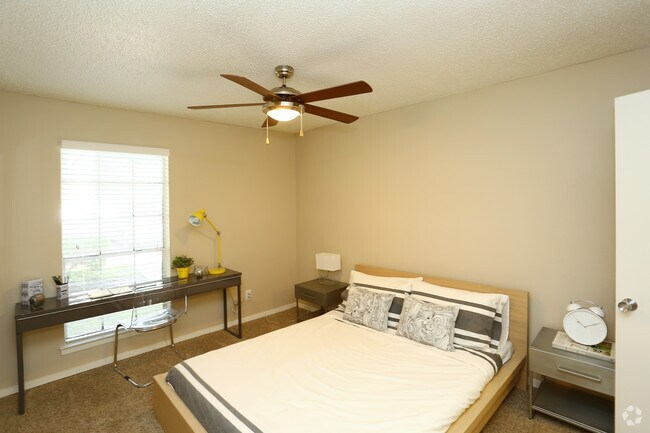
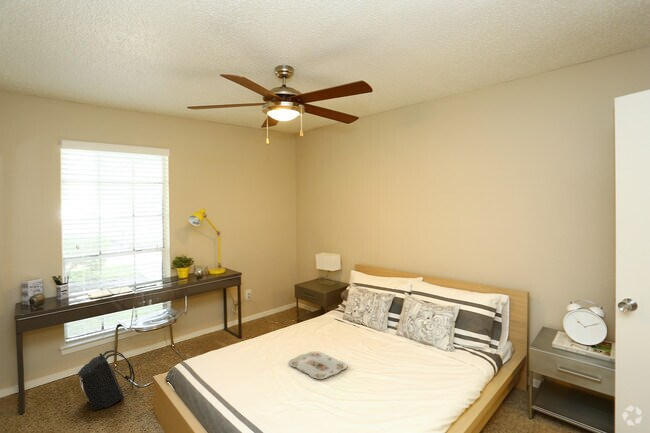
+ serving tray [287,350,348,380]
+ backpack [77,349,136,412]
